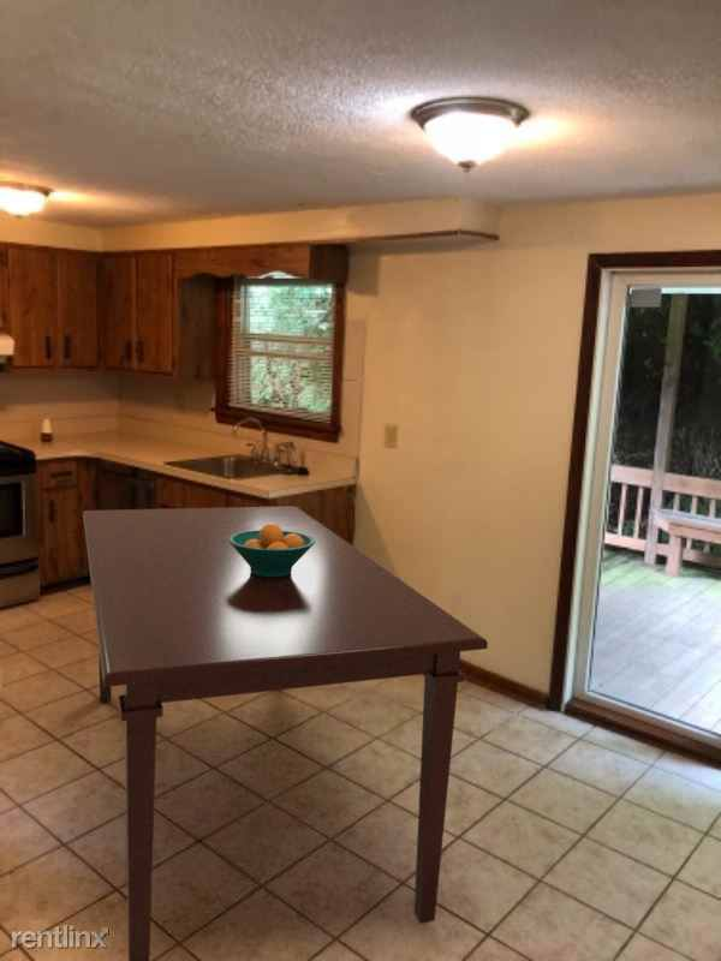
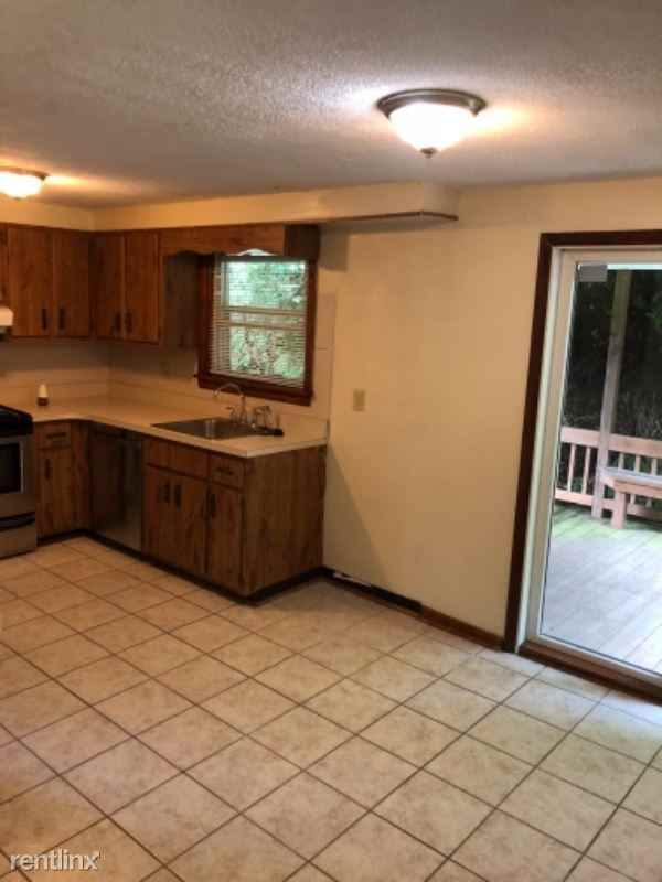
- dining table [82,505,489,961]
- fruit bowl [228,524,315,578]
